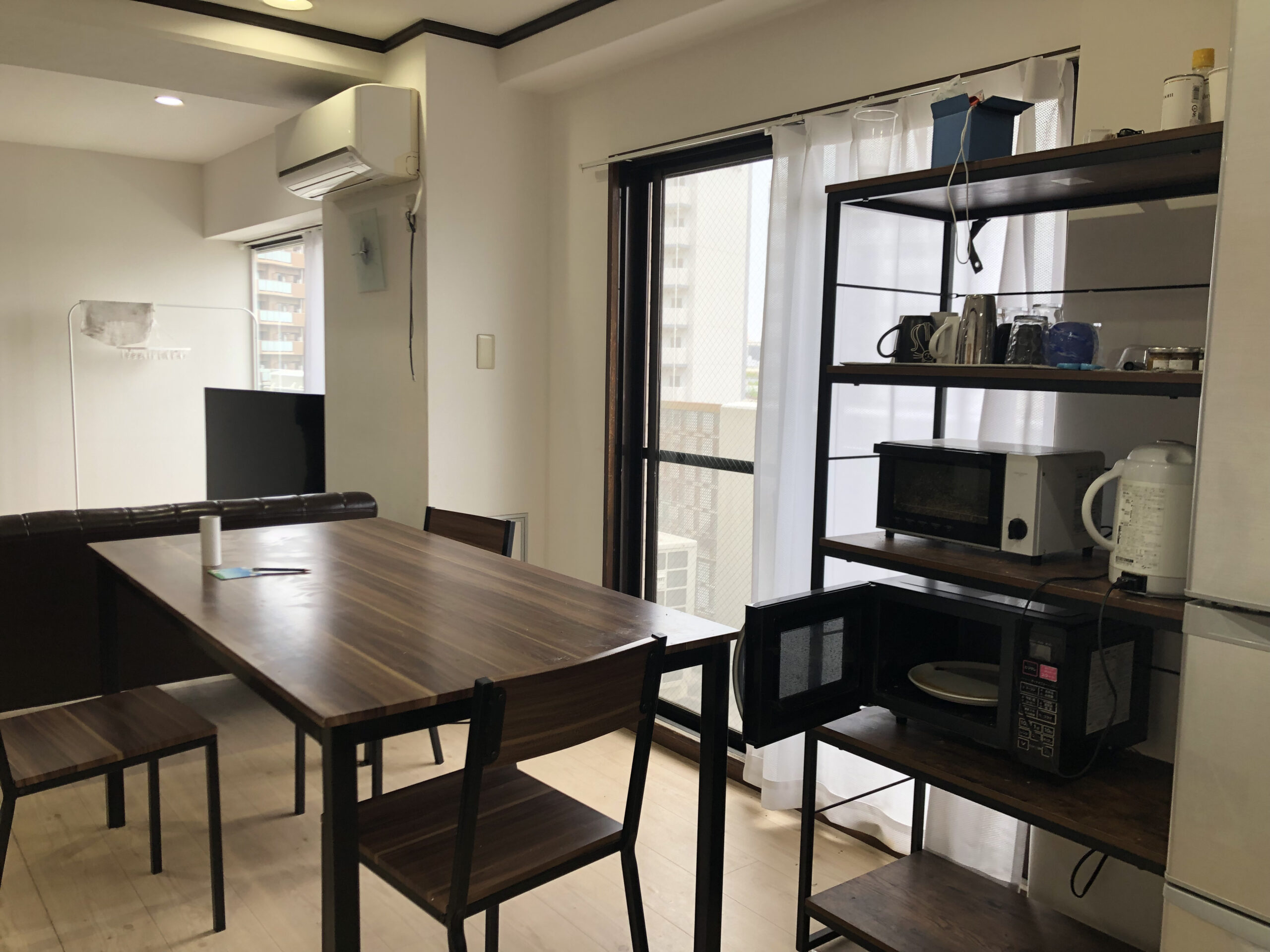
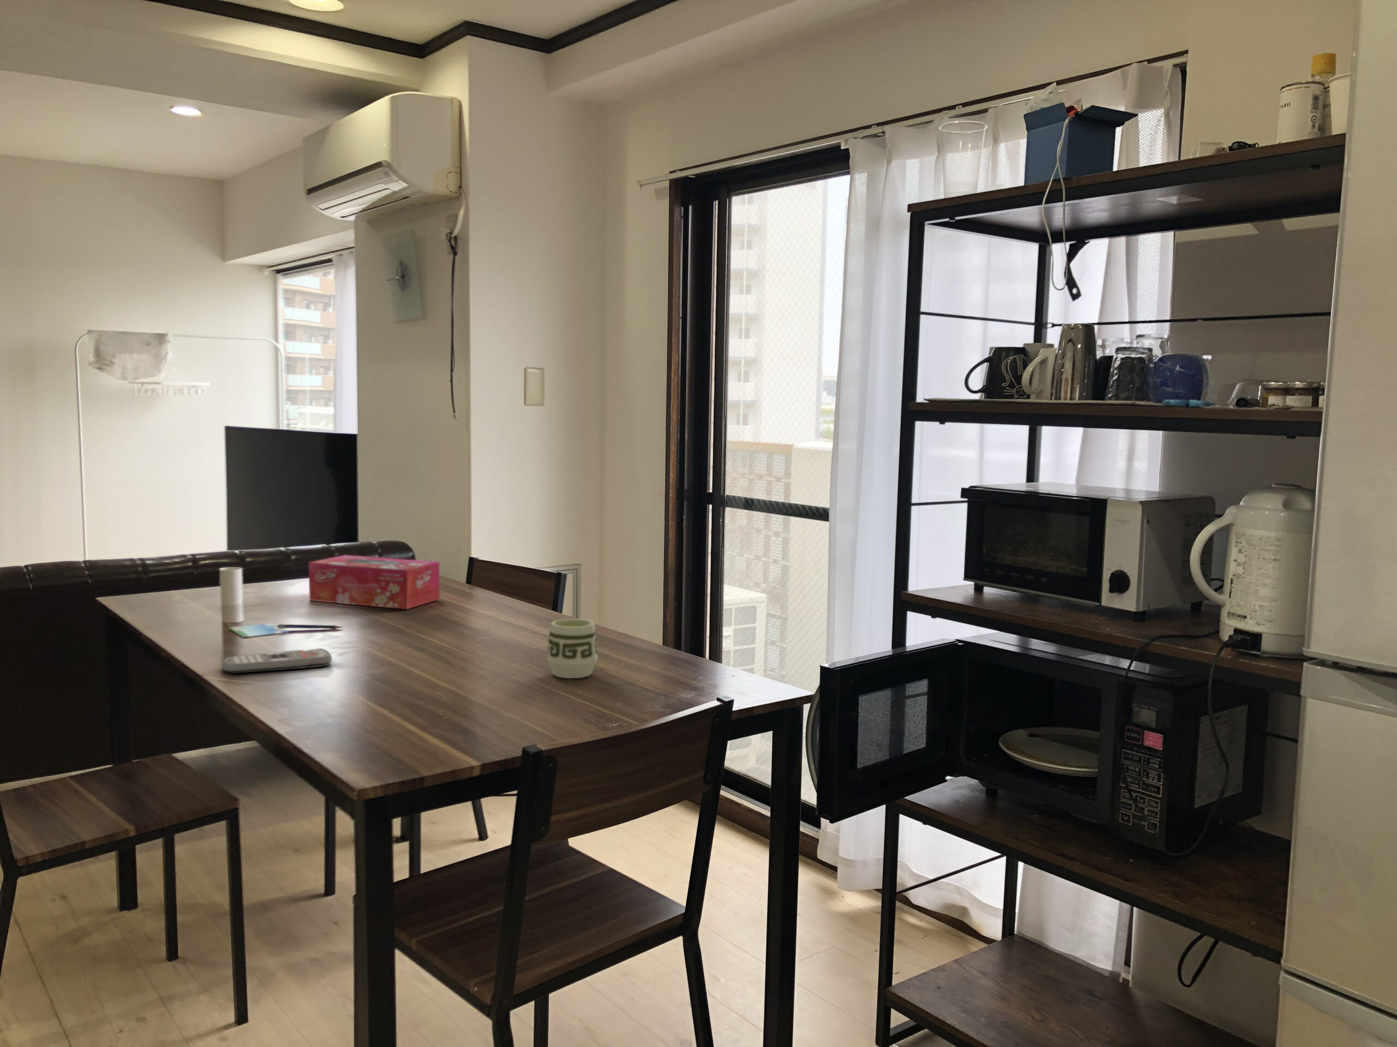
+ tissue box [308,554,440,609]
+ cup [547,618,598,679]
+ remote control [221,648,333,674]
